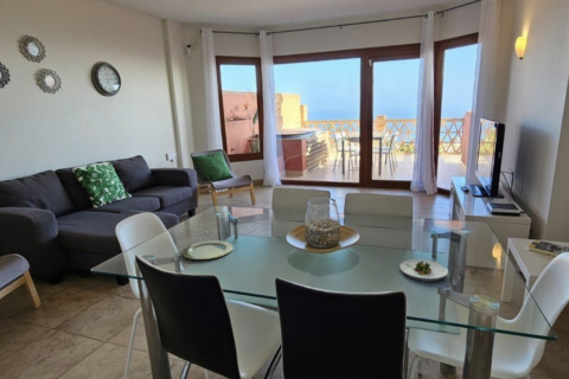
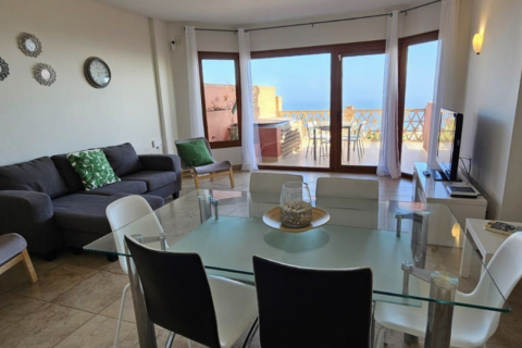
- salad plate [398,258,449,283]
- plate [180,239,235,261]
